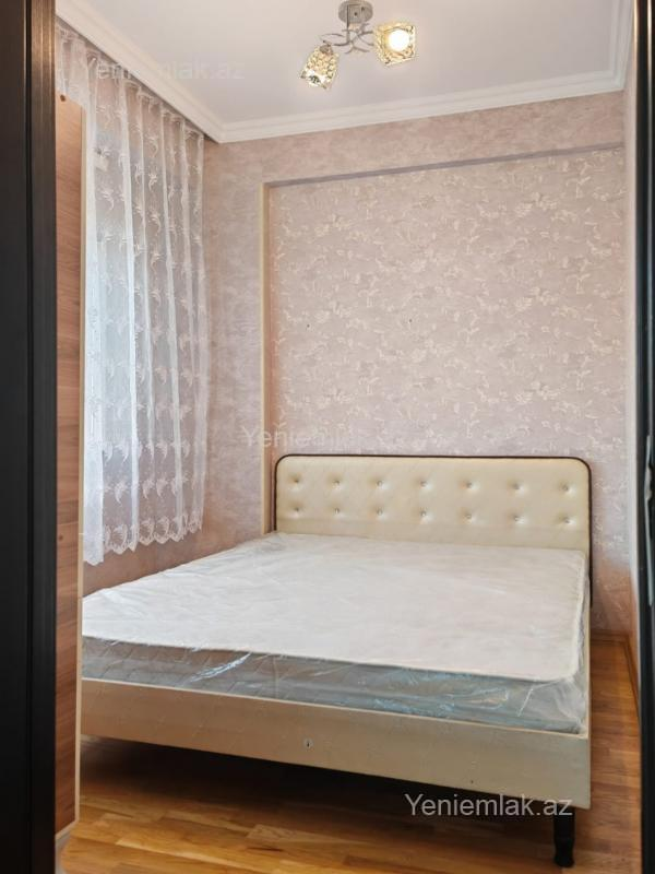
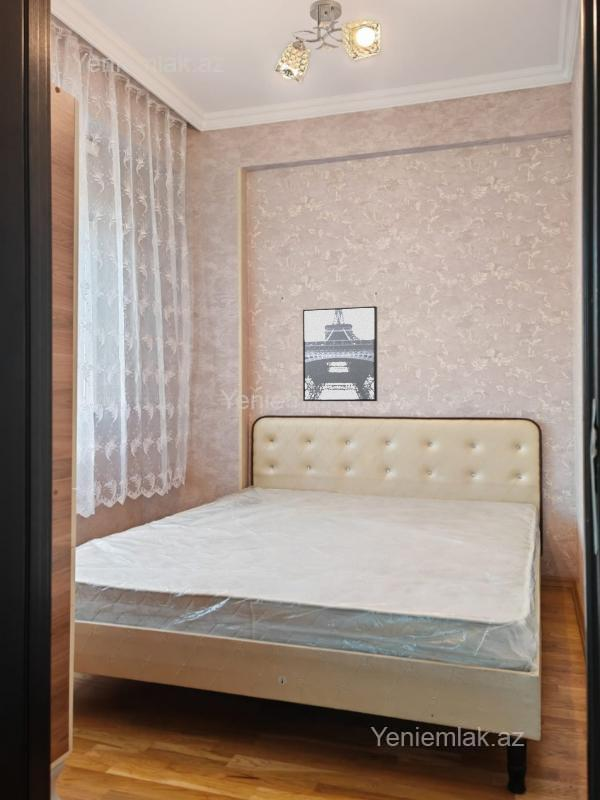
+ wall art [302,305,378,402]
